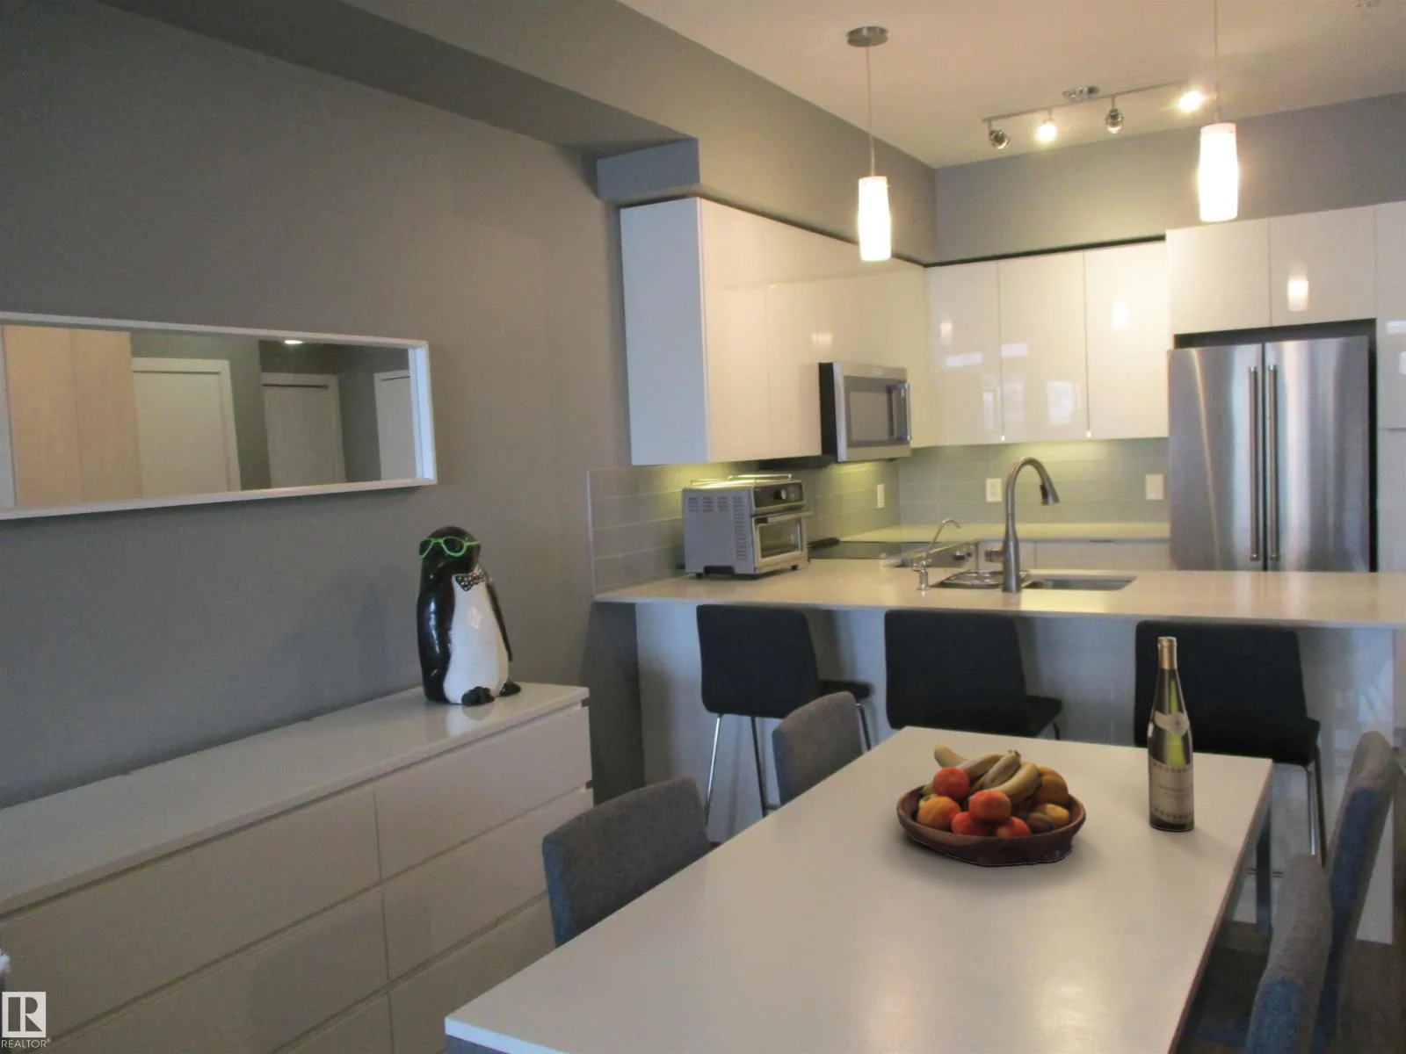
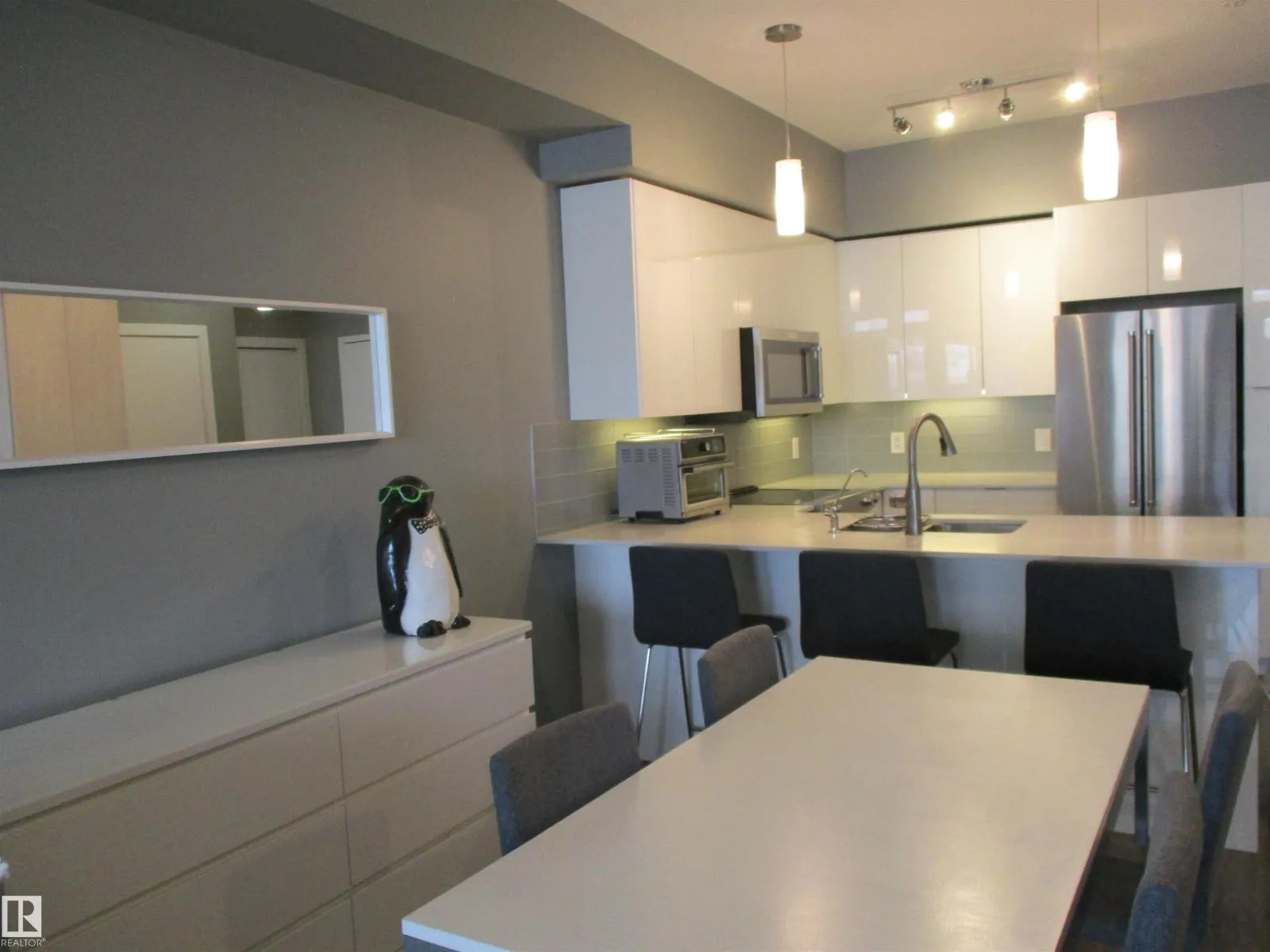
- fruit bowl [896,743,1087,867]
- wine bottle [1146,636,1195,833]
